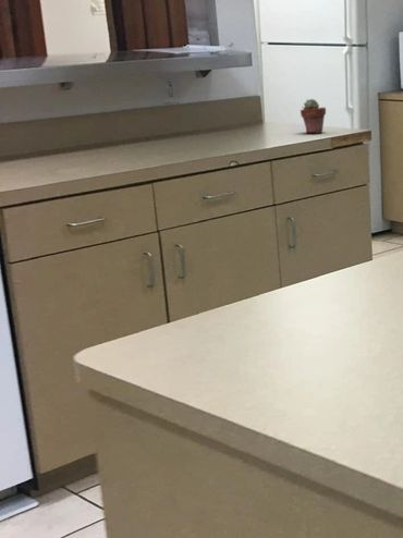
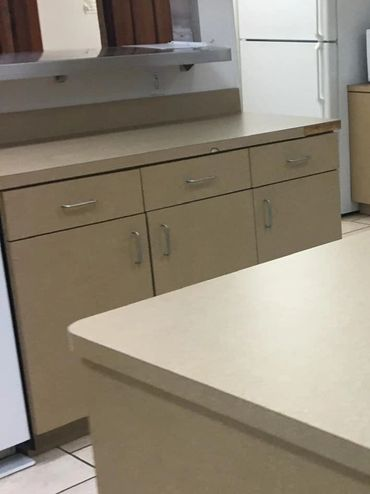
- potted succulent [300,98,327,134]
